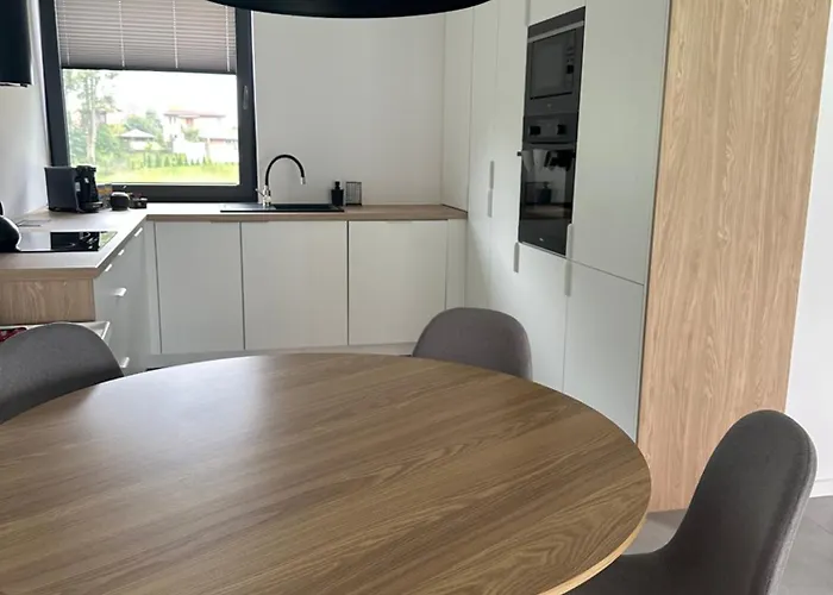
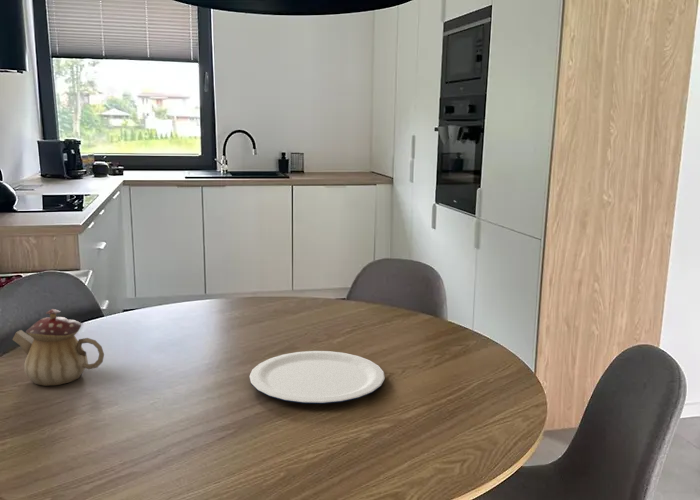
+ plate [249,350,386,405]
+ teapot [11,308,105,387]
